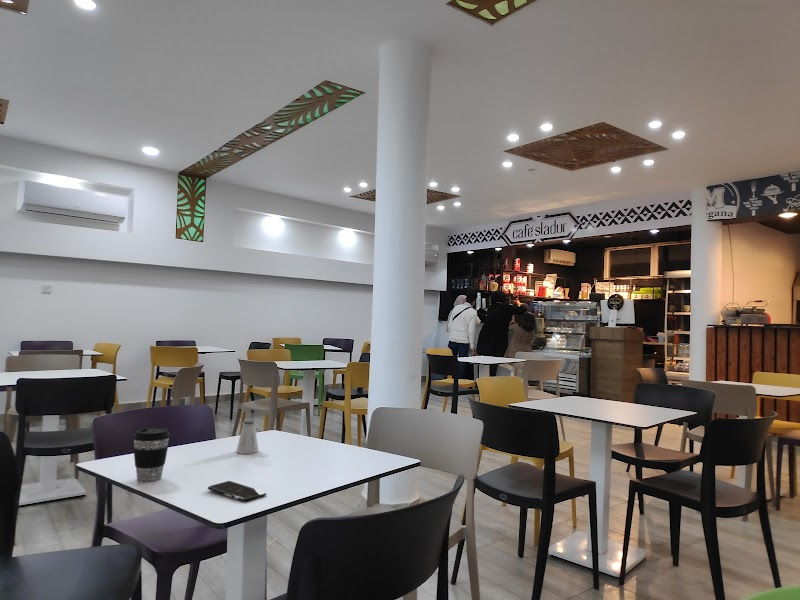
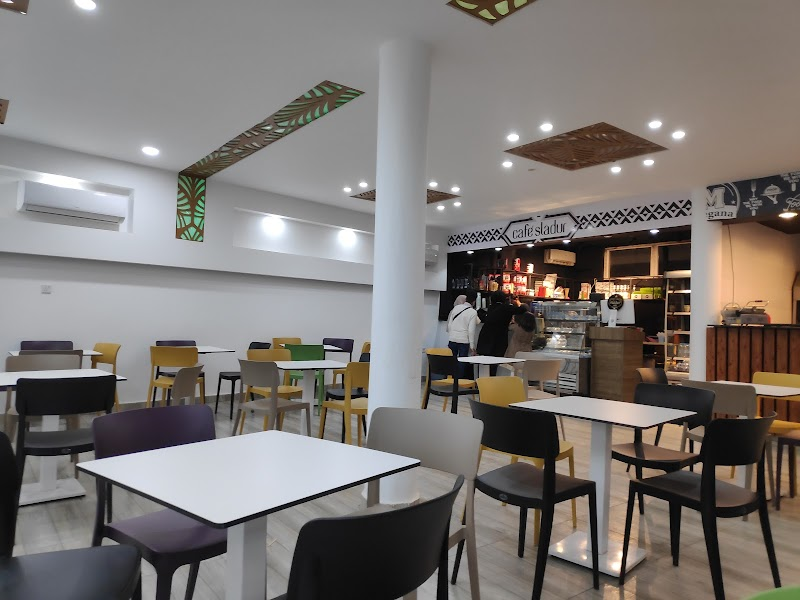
- coffee cup [132,427,171,483]
- saltshaker [235,419,260,455]
- smartphone [207,480,267,503]
